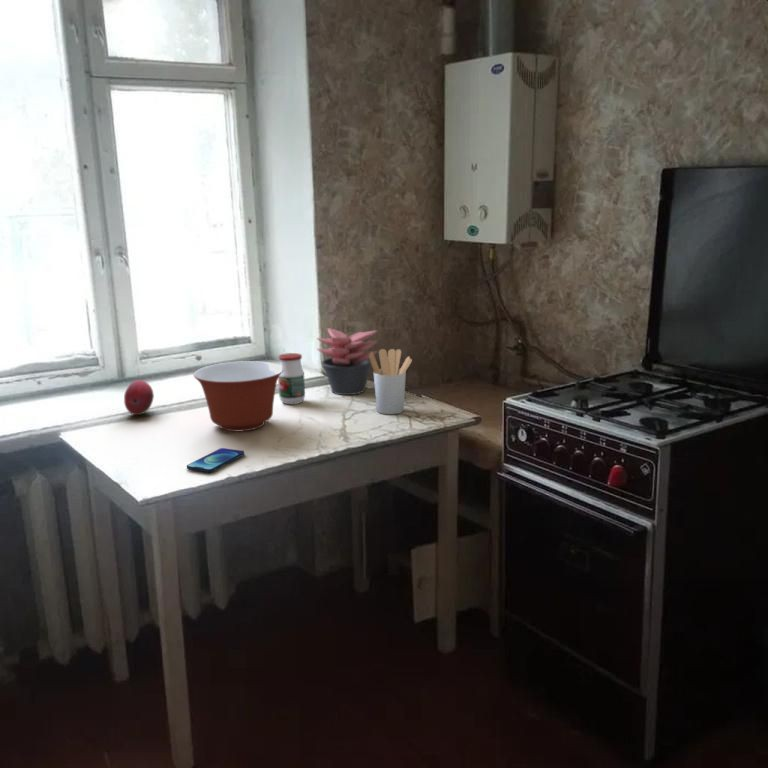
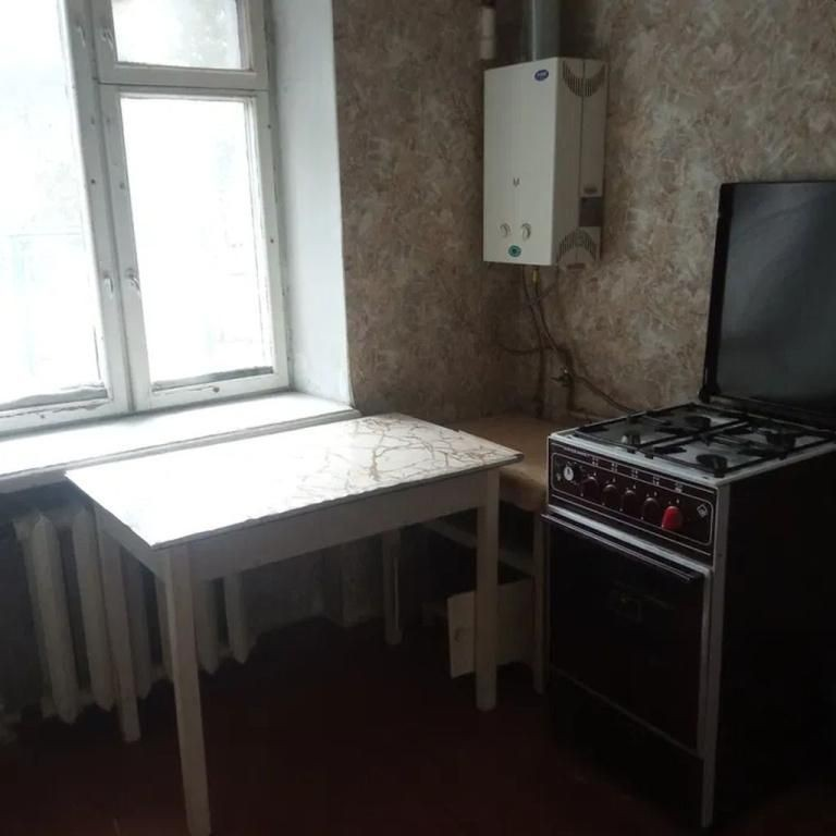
- succulent plant [315,327,379,396]
- jar [277,352,306,405]
- utensil holder [369,348,413,415]
- fruit [123,379,155,416]
- smartphone [186,447,245,473]
- mixing bowl [192,360,283,432]
